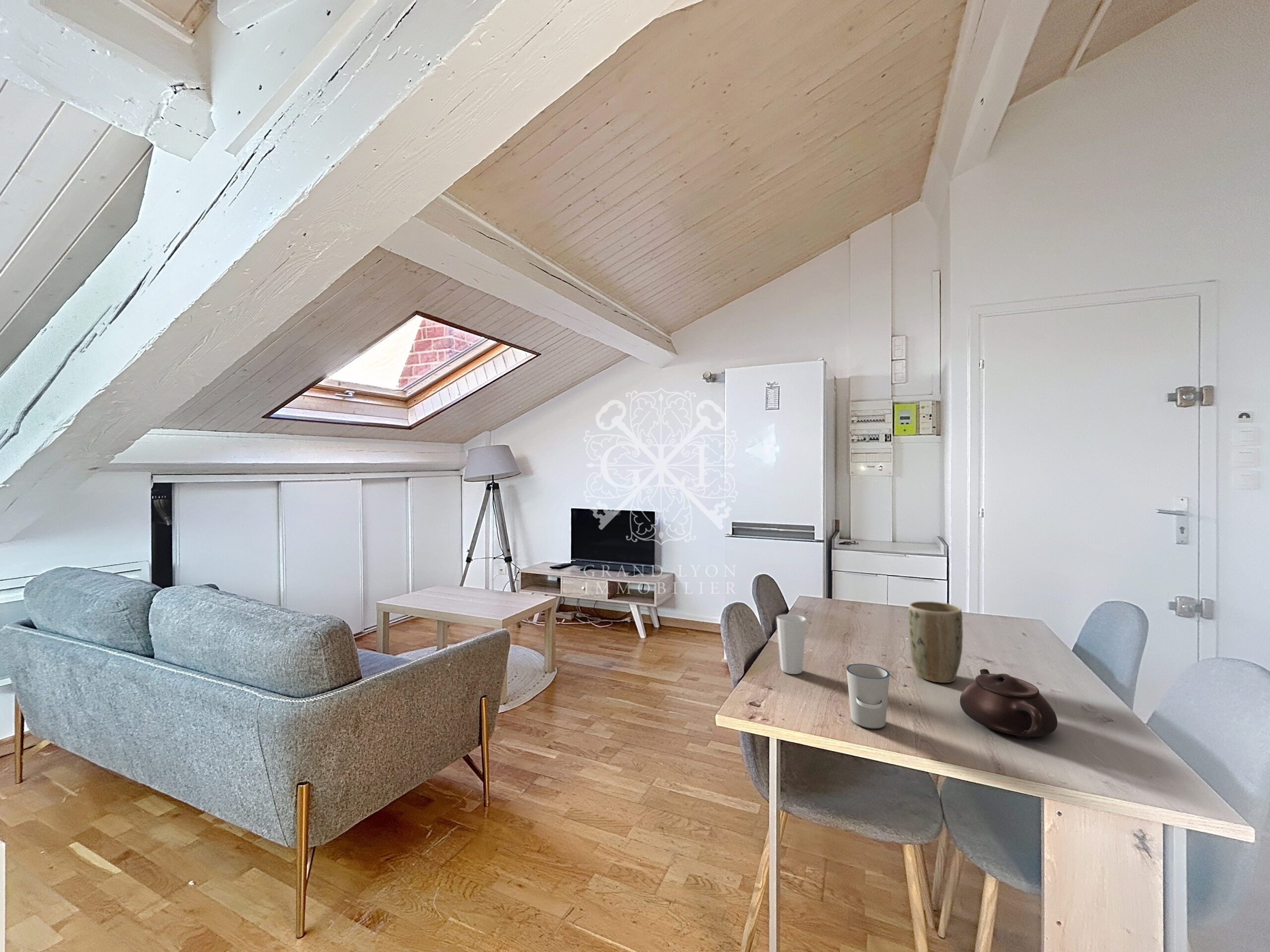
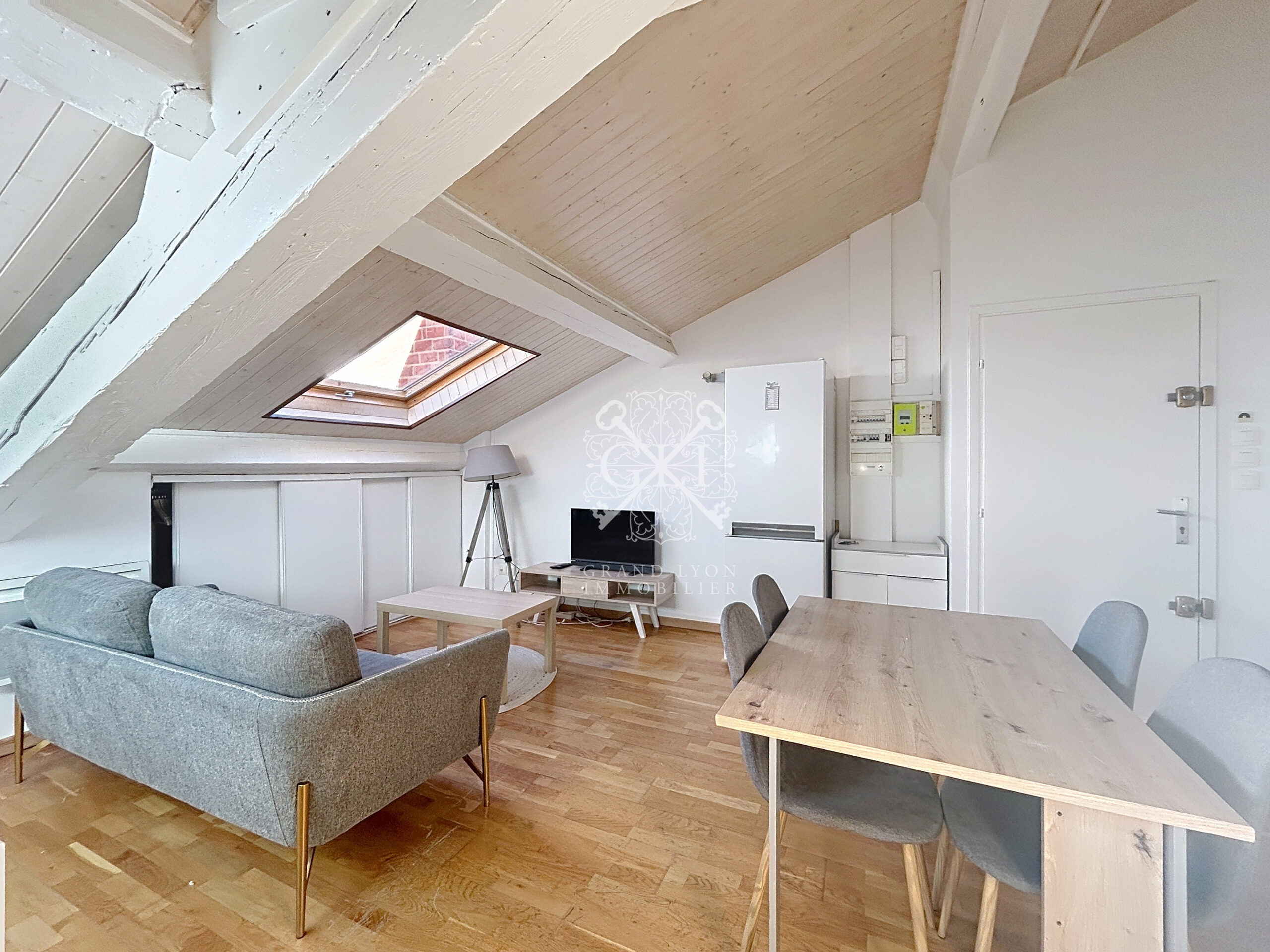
- cup [776,614,807,675]
- cup [846,663,890,729]
- plant pot [908,601,963,683]
- teapot [959,668,1058,739]
